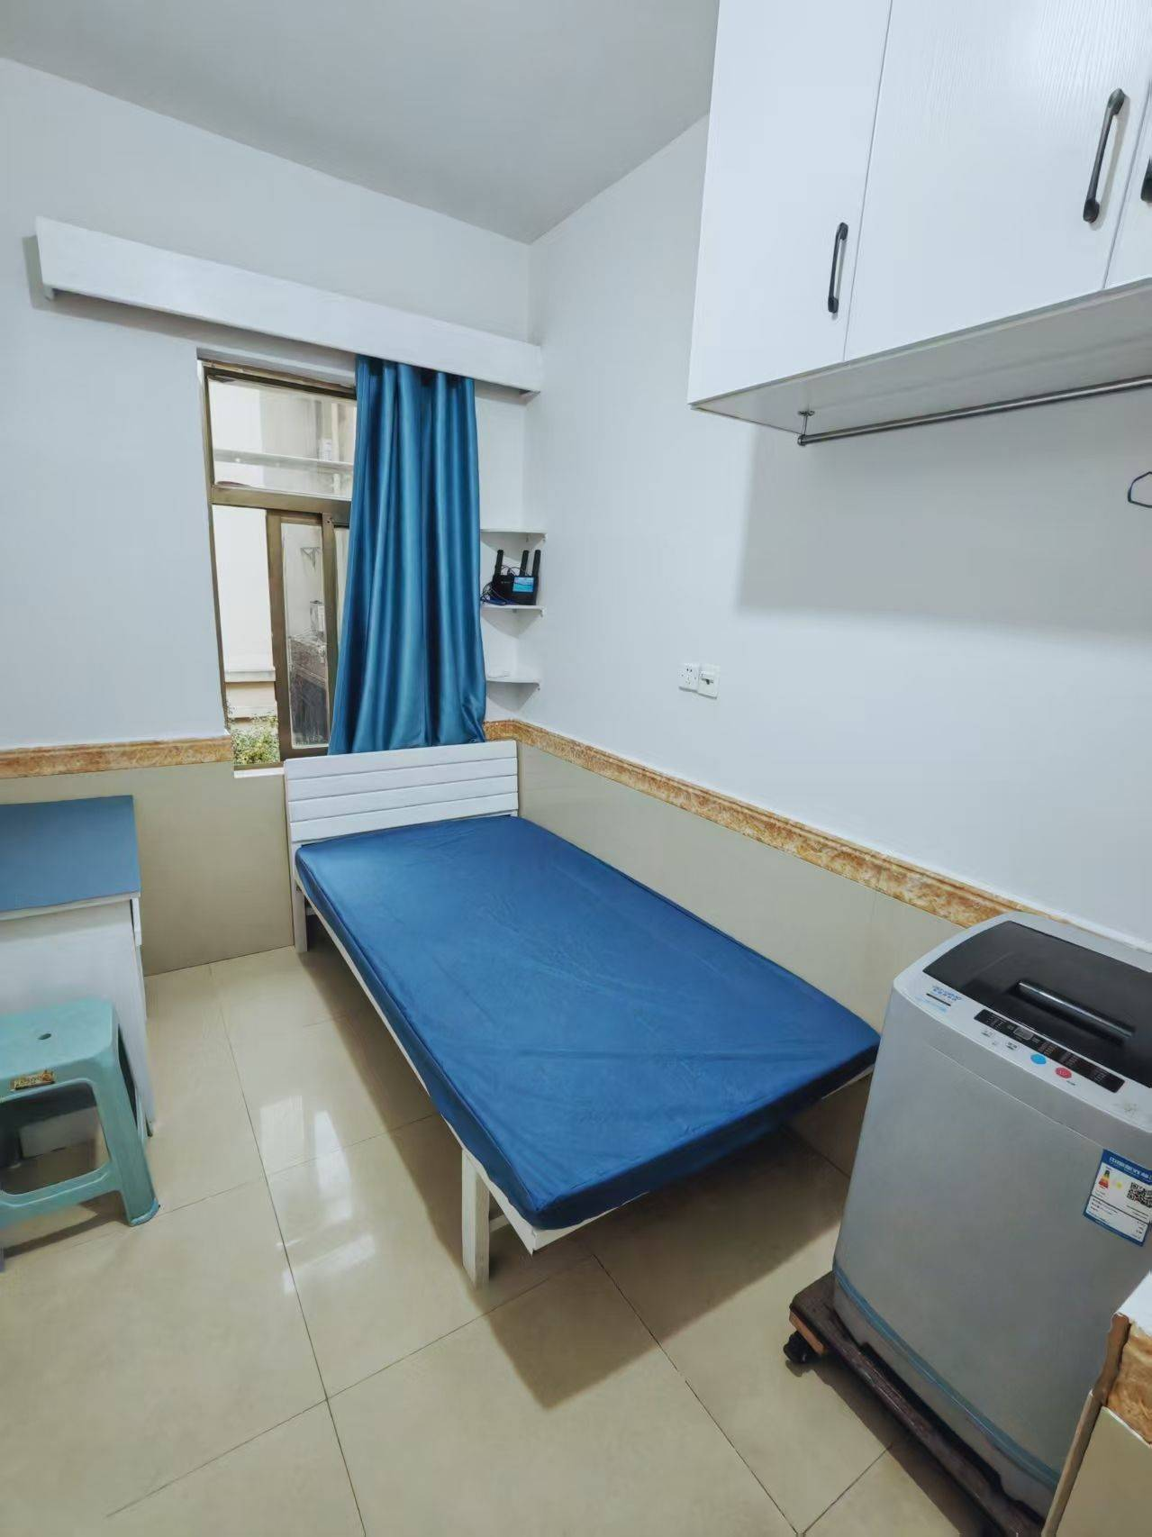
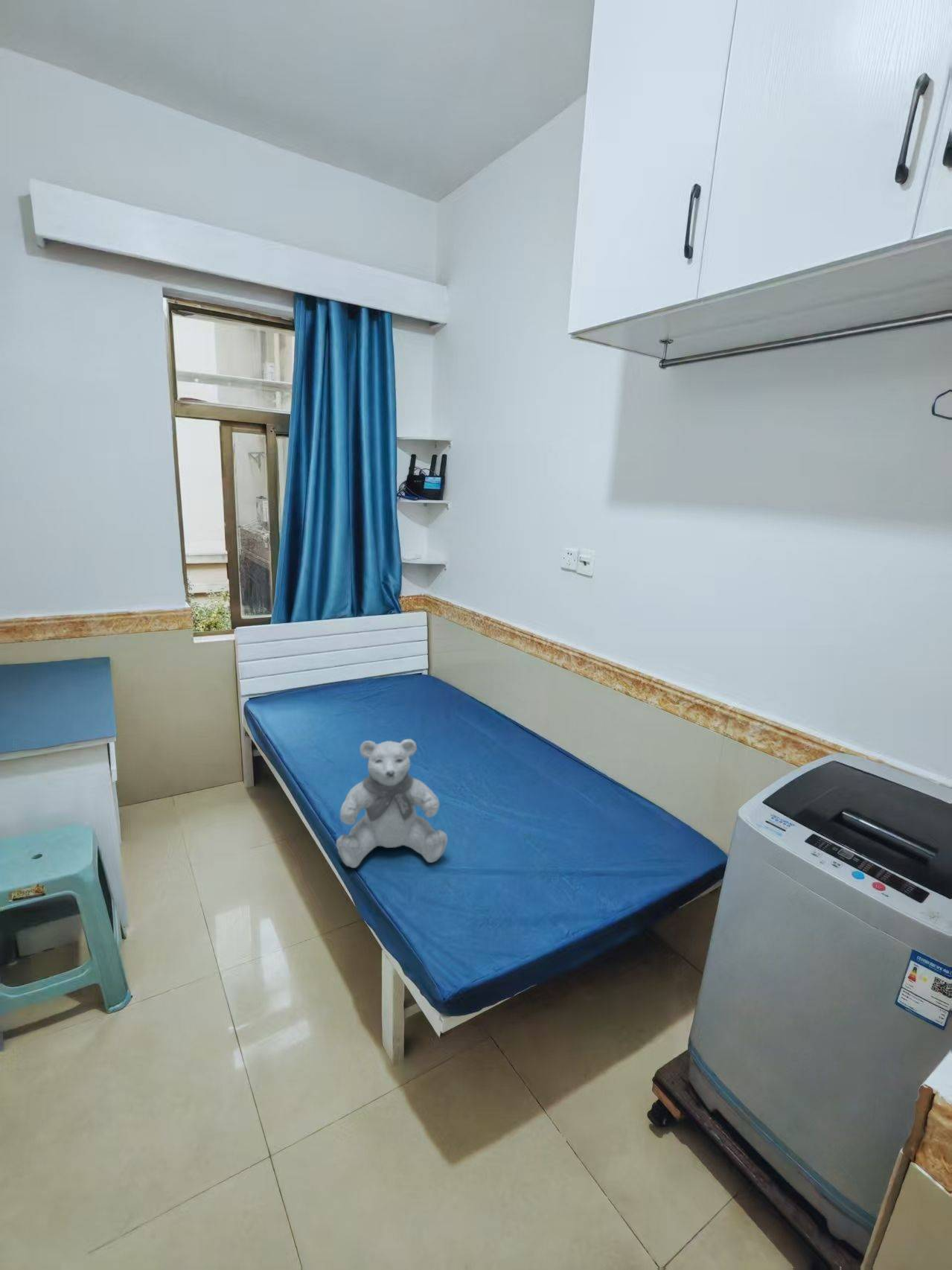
+ teddy bear [336,738,448,869]
